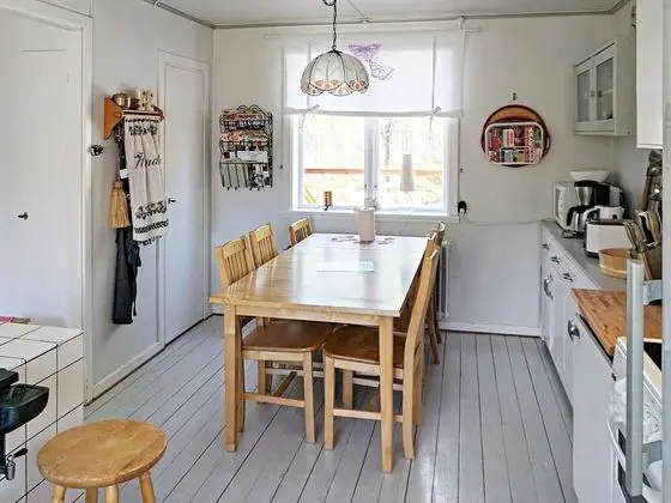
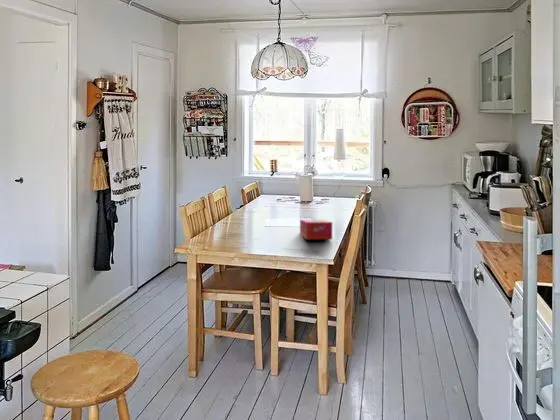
+ tissue box [299,219,333,240]
